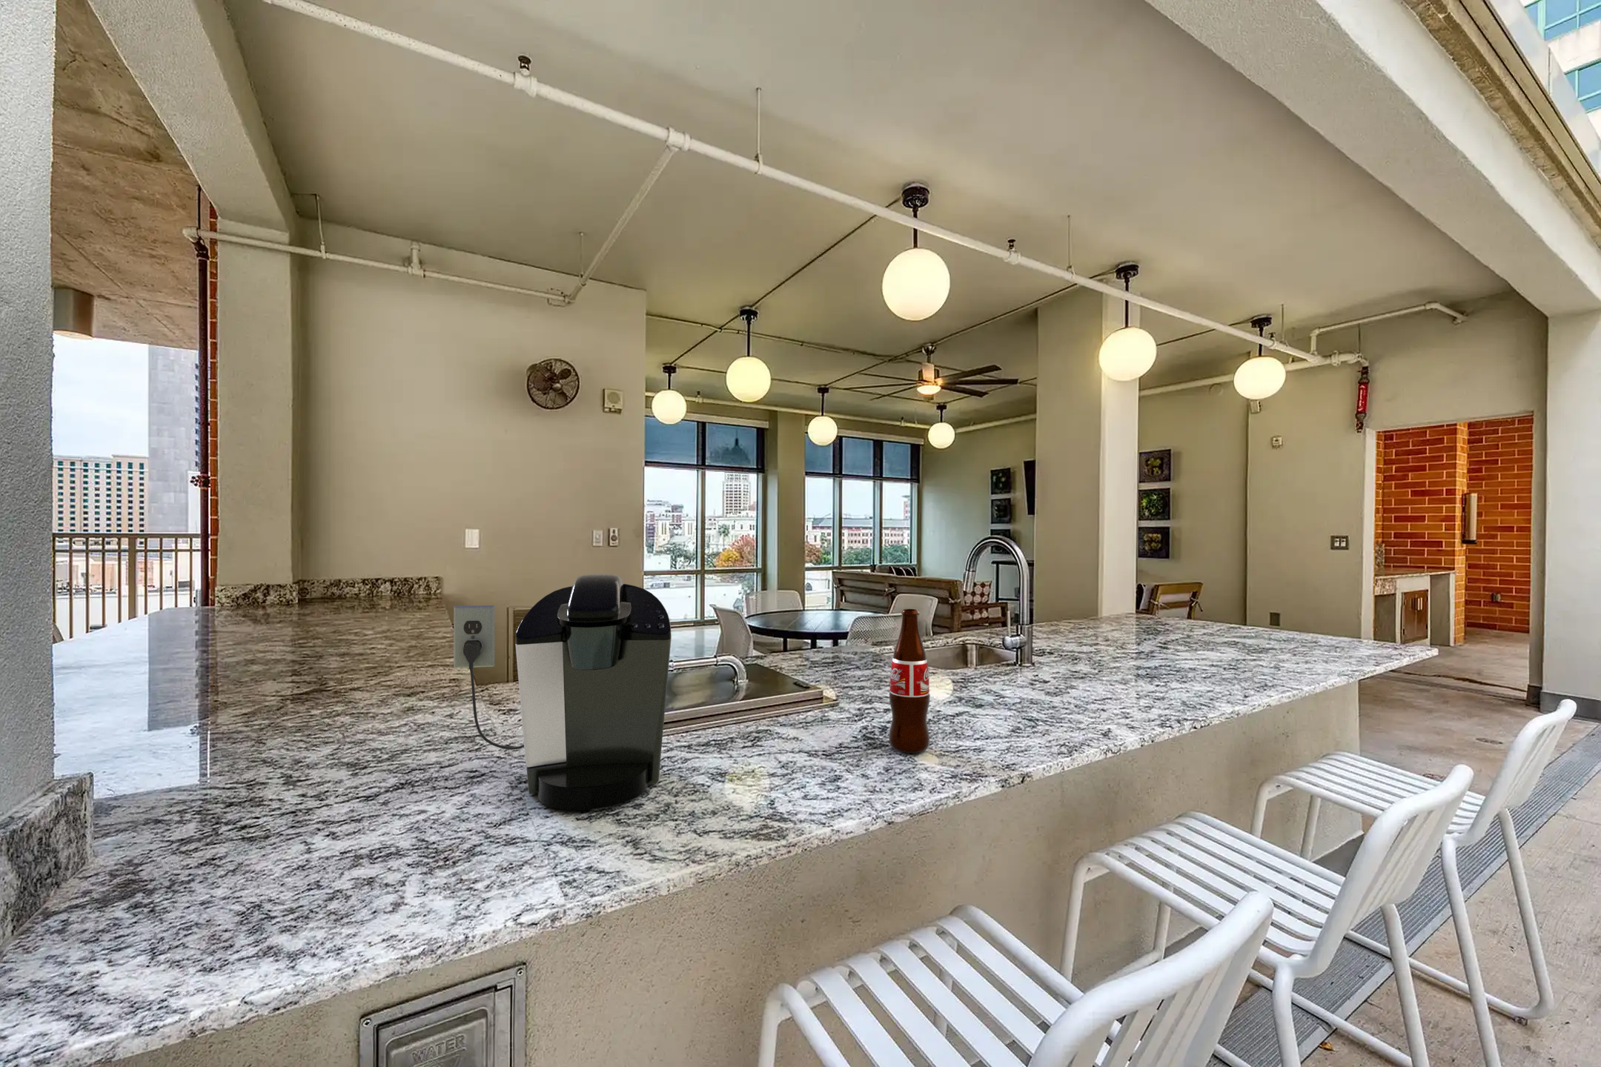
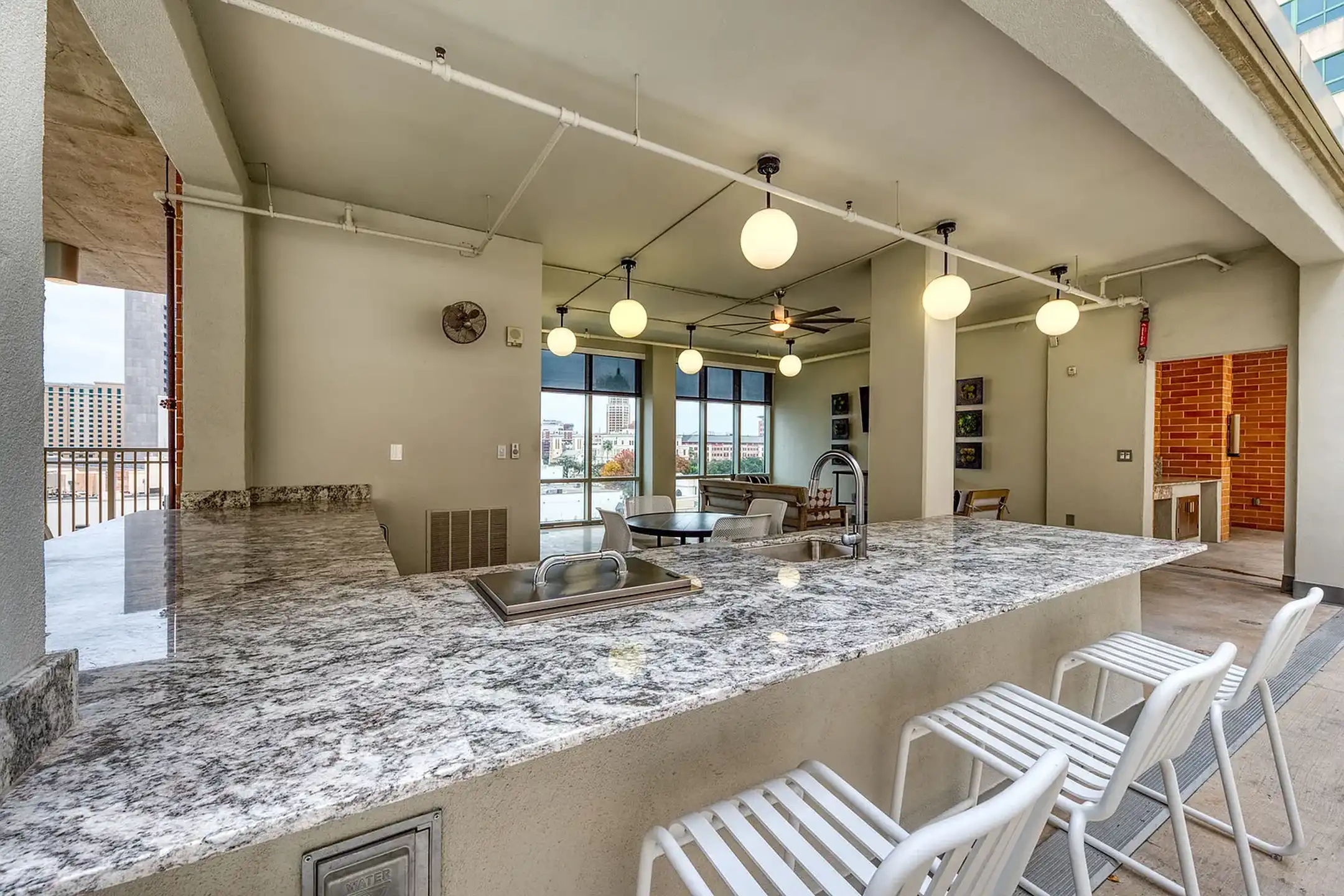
- bottle [887,609,932,754]
- coffee maker [453,574,672,811]
